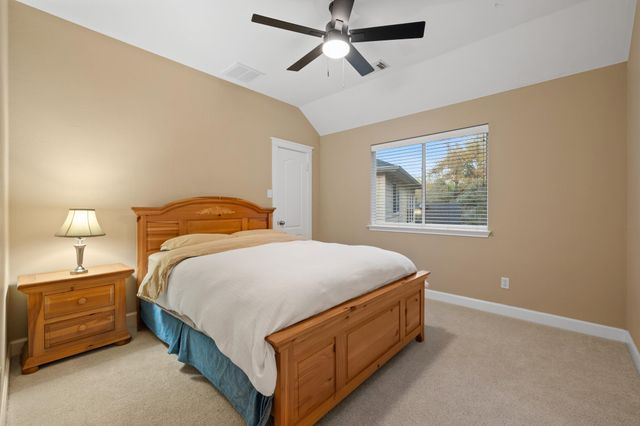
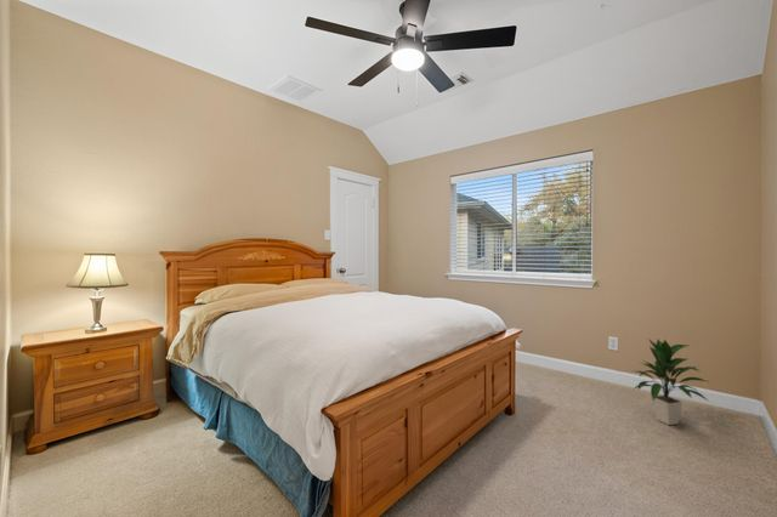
+ indoor plant [630,337,710,426]
